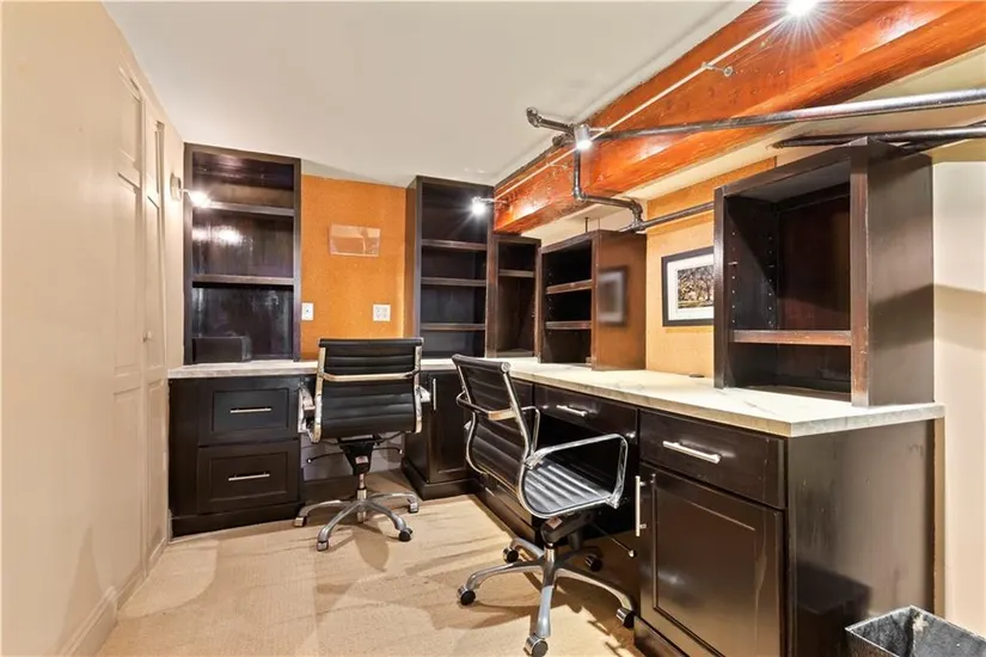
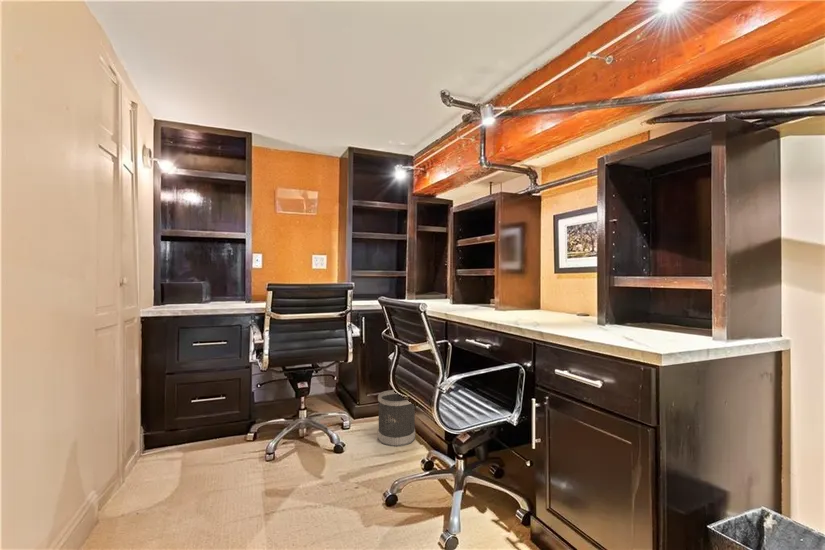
+ wastebasket [377,389,416,447]
